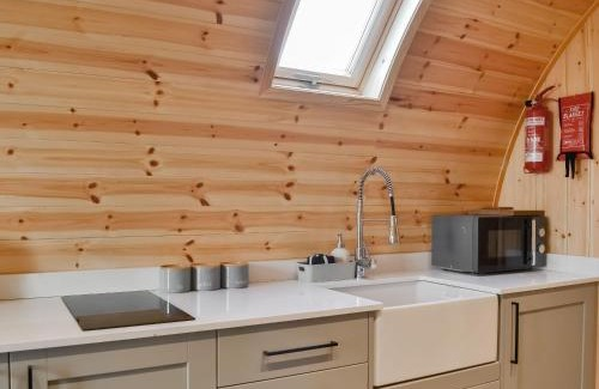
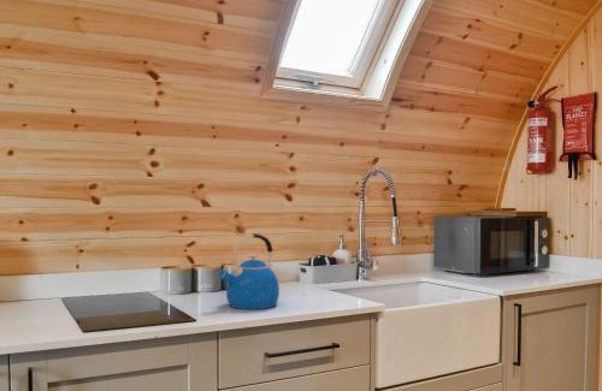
+ kettle [217,232,281,310]
